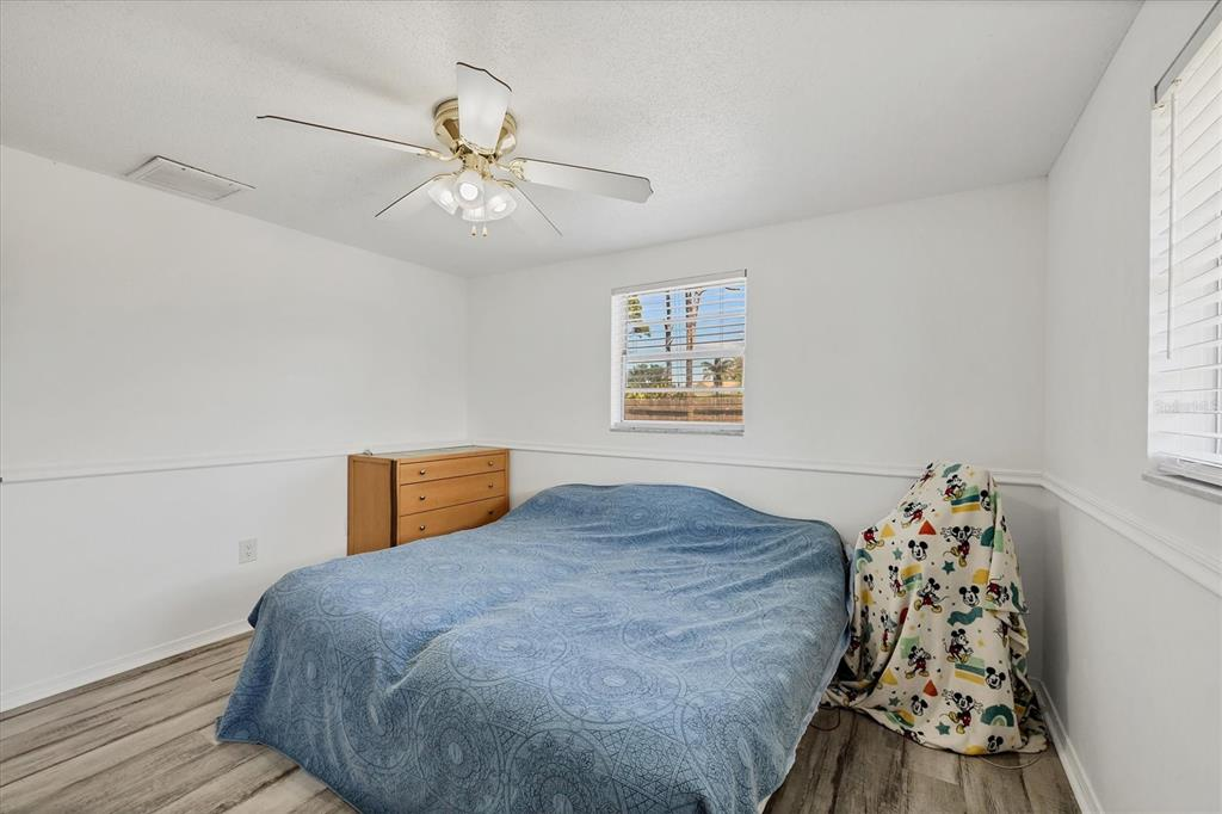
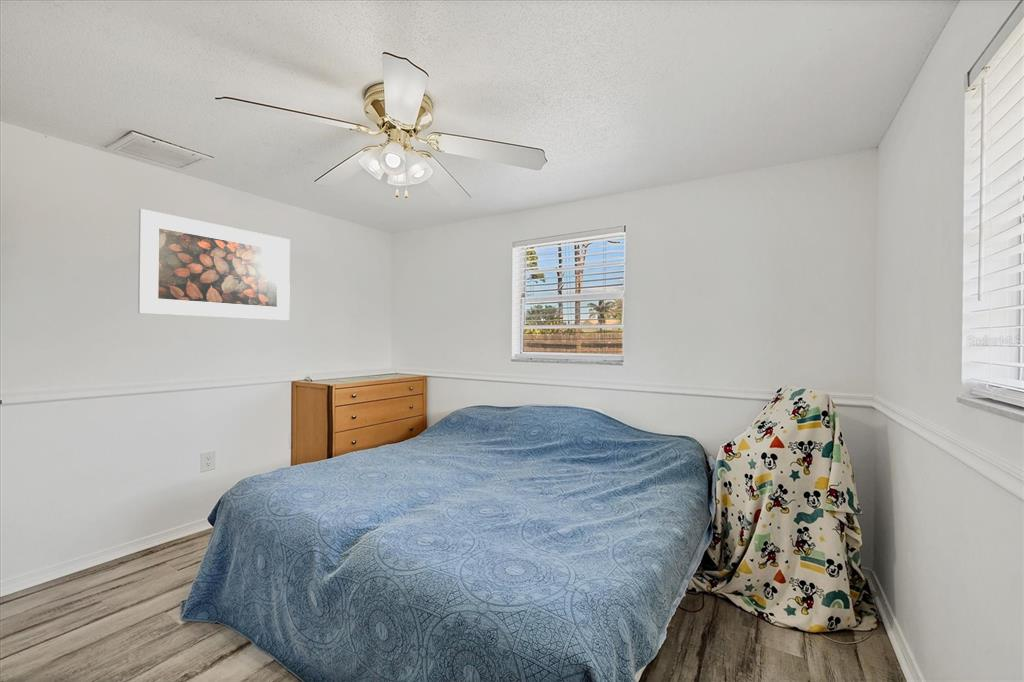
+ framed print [137,208,291,321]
